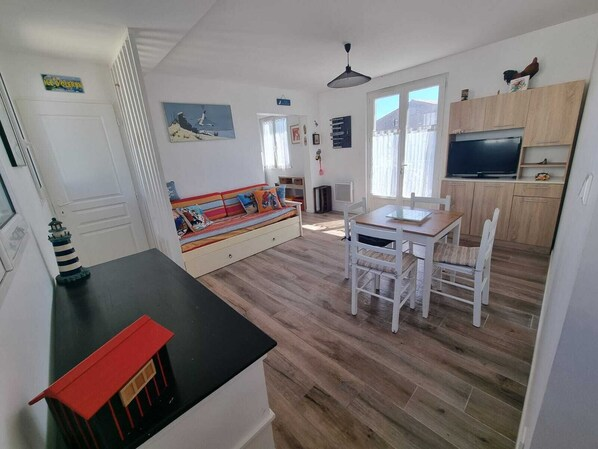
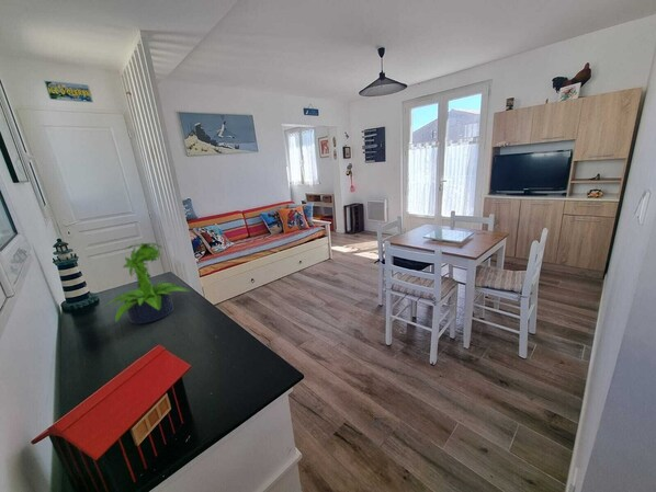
+ potted plant [102,242,191,325]
